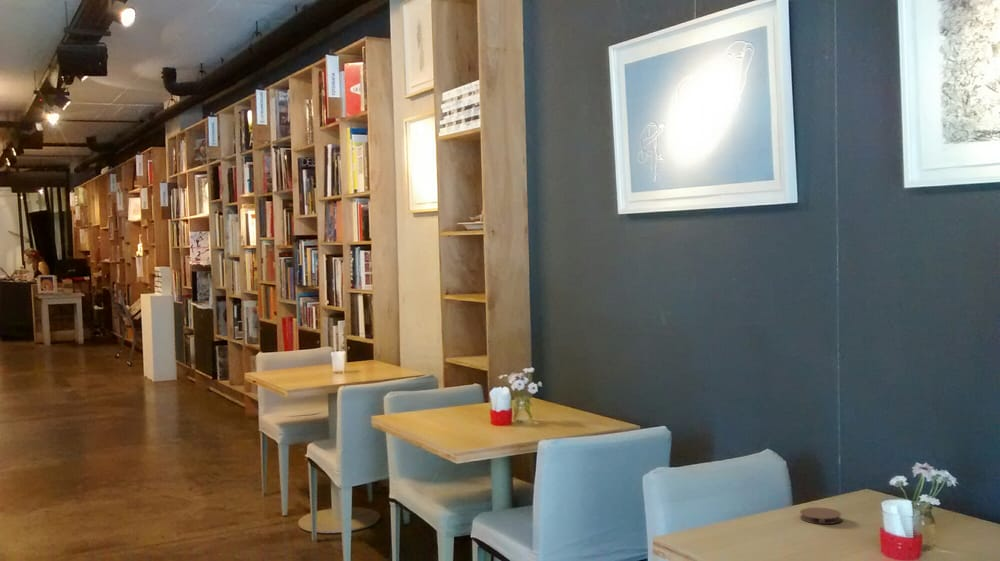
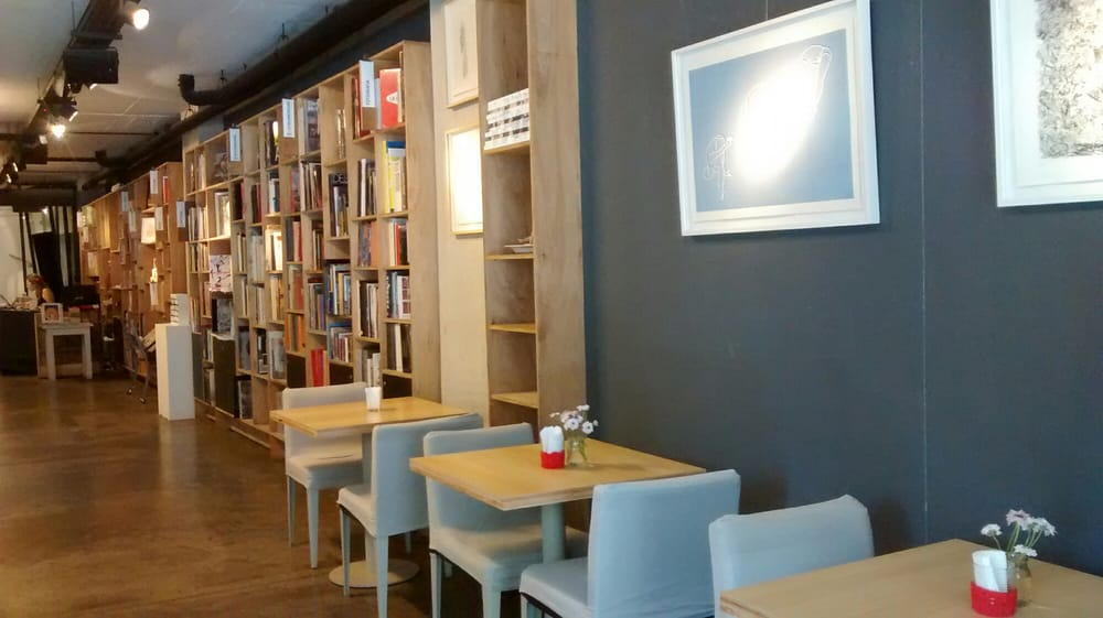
- coaster [799,506,842,525]
